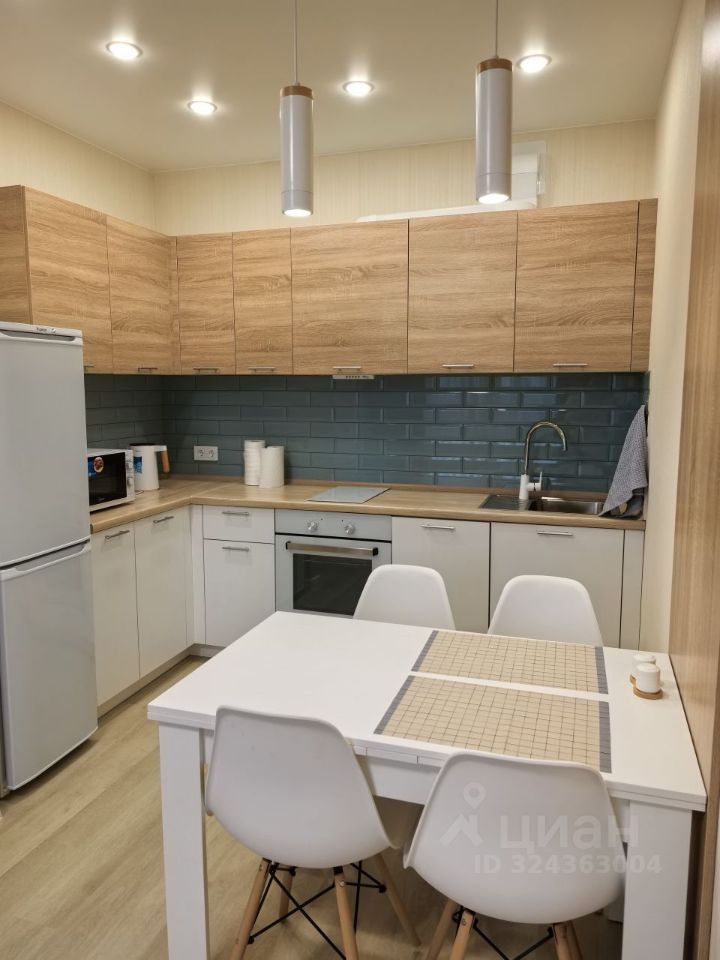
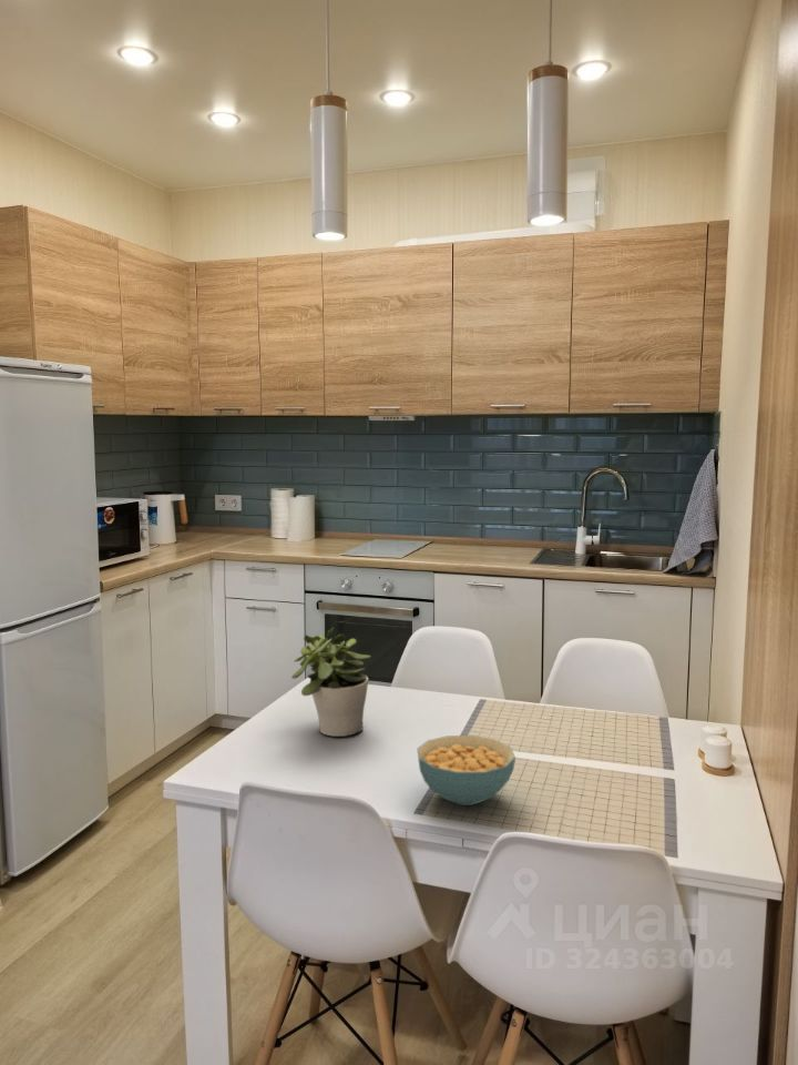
+ cereal bowl [416,734,516,807]
+ potted plant [290,627,372,738]
